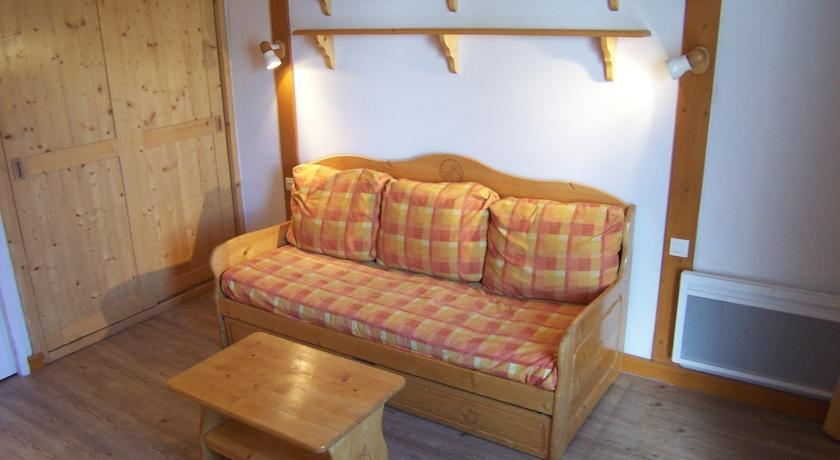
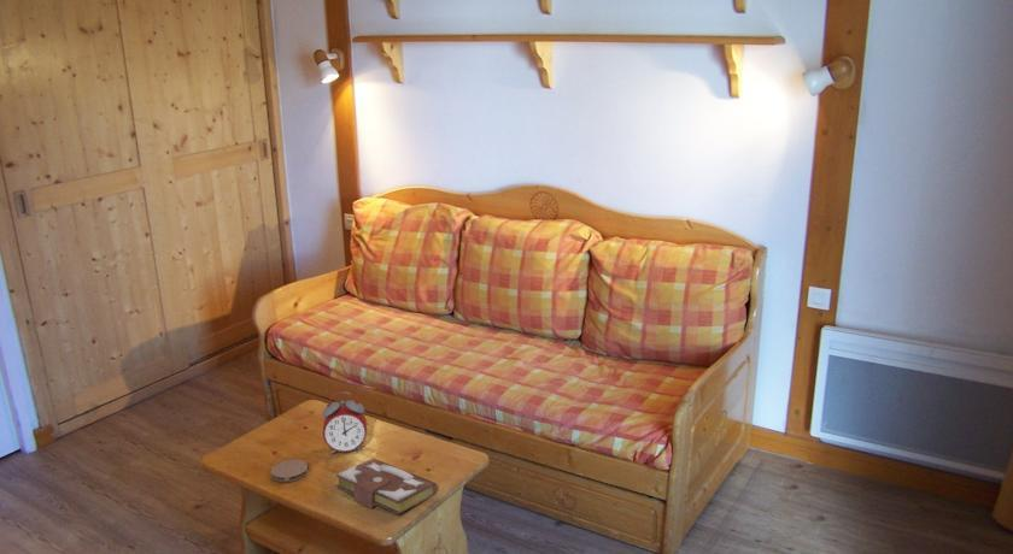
+ alarm clock [321,390,368,455]
+ book [335,458,438,515]
+ coaster [270,459,309,483]
